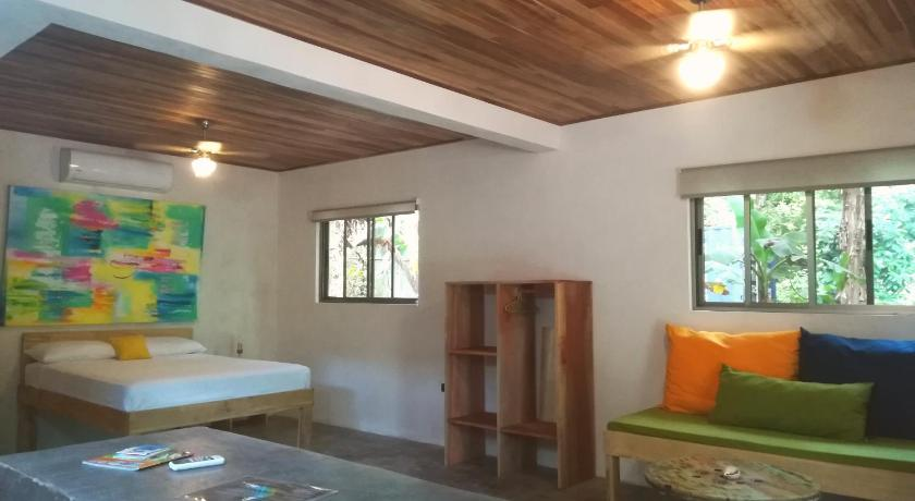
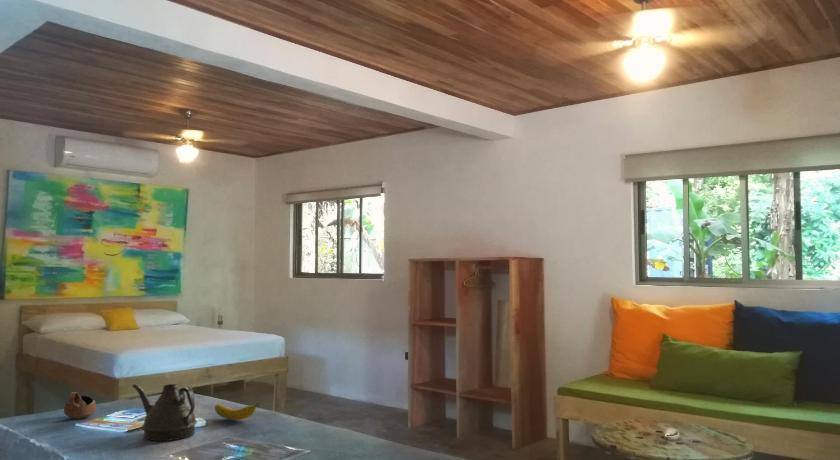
+ banana [214,401,261,421]
+ cup [63,391,97,420]
+ teapot [131,383,198,442]
